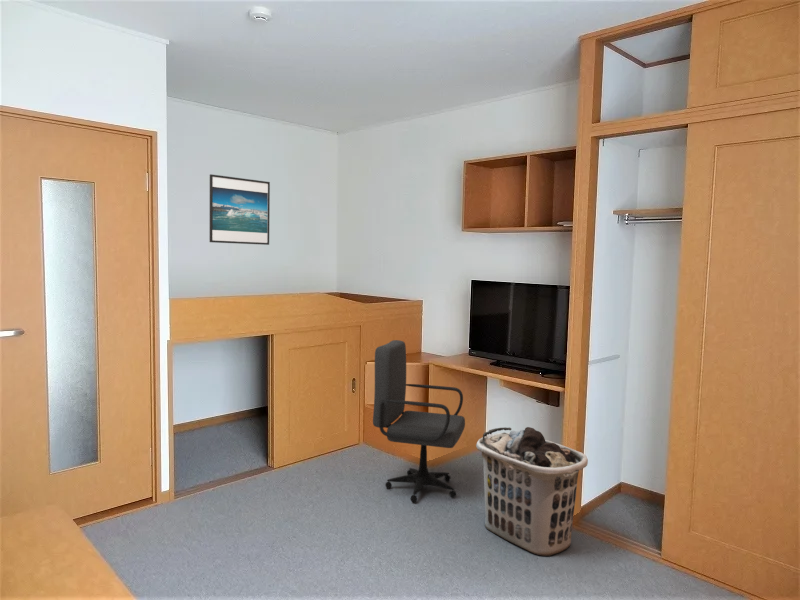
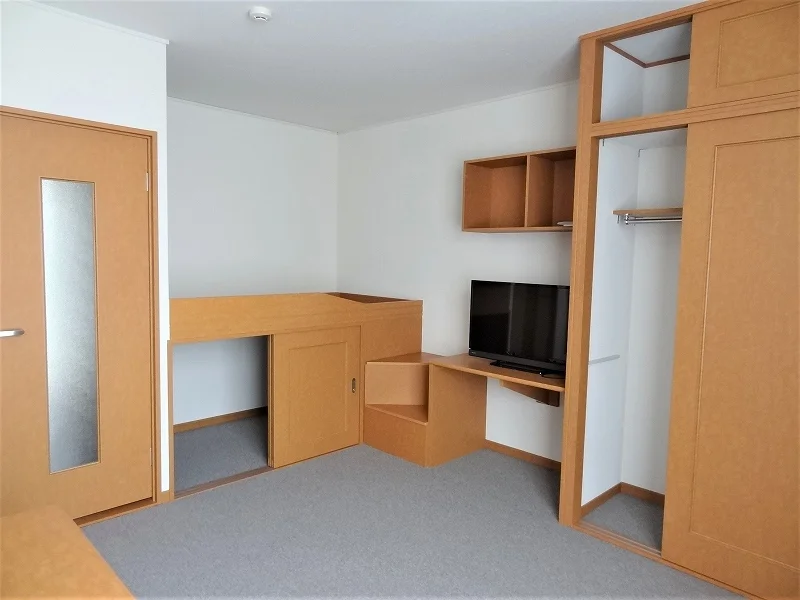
- clothes hamper [475,426,589,557]
- office chair [372,339,466,503]
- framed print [209,173,271,246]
